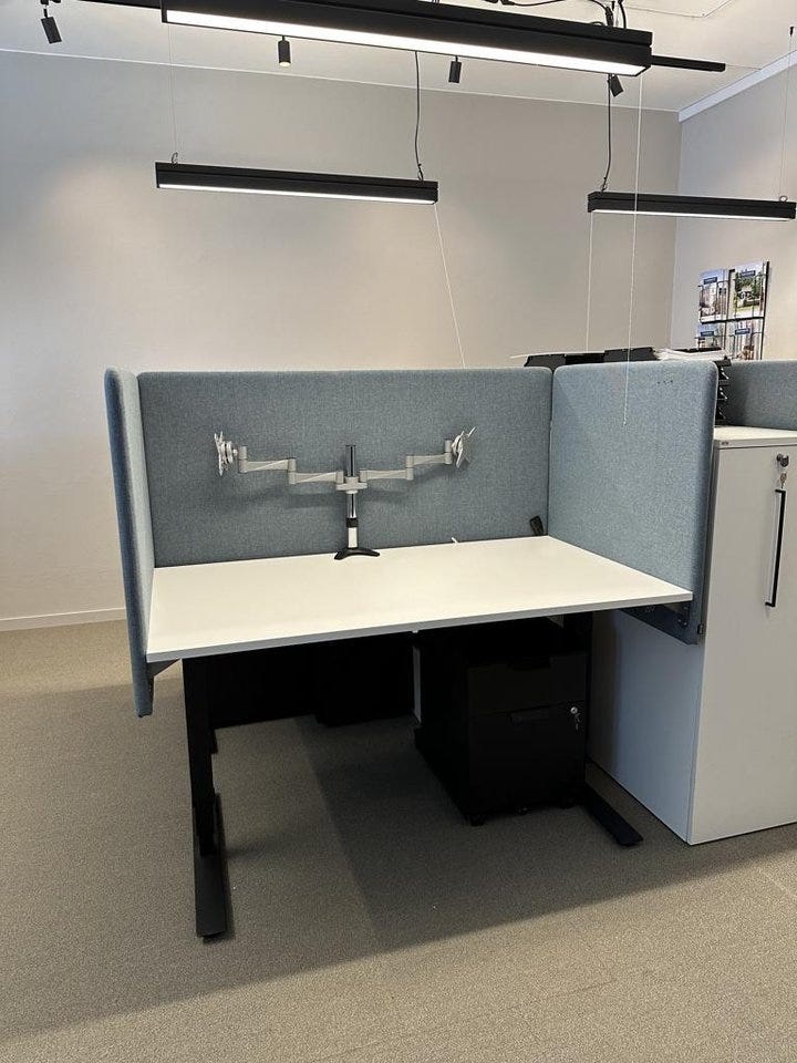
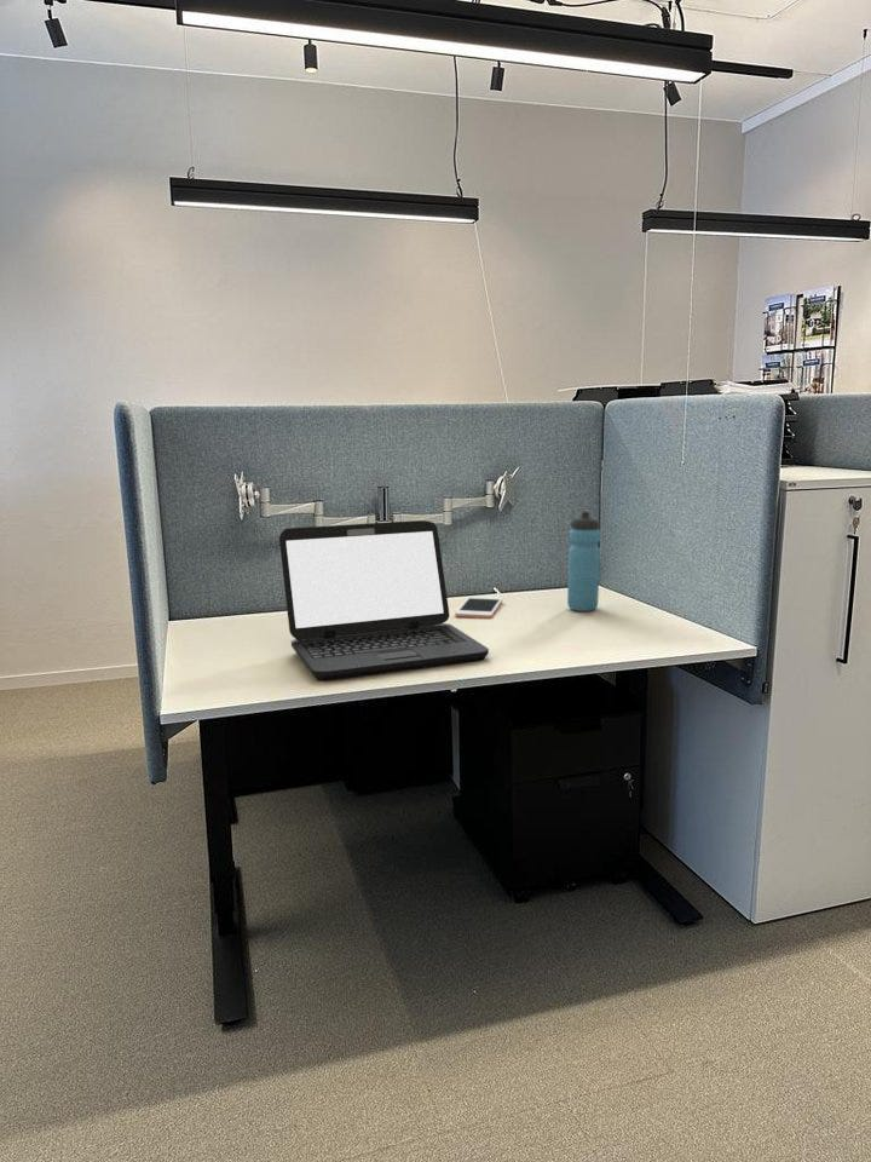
+ laptop [278,519,490,683]
+ water bottle [566,511,601,612]
+ cell phone [454,596,503,620]
